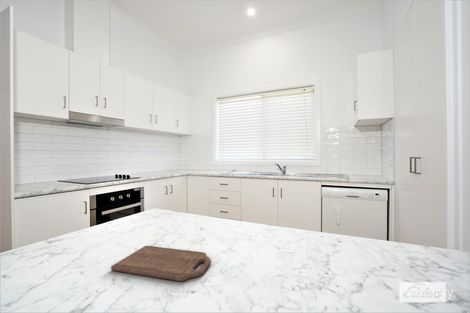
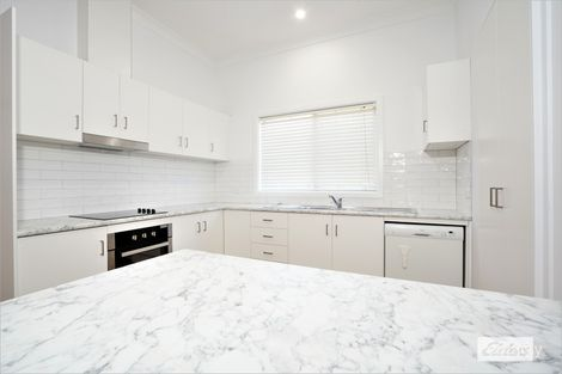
- cutting board [110,245,212,282]
